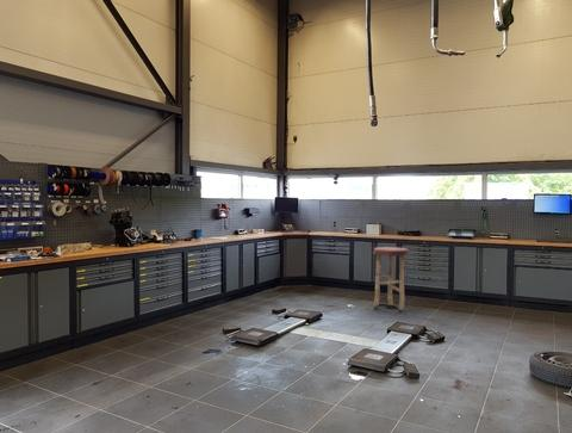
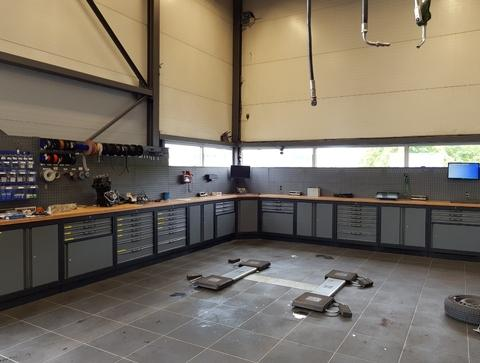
- stool [372,246,410,311]
